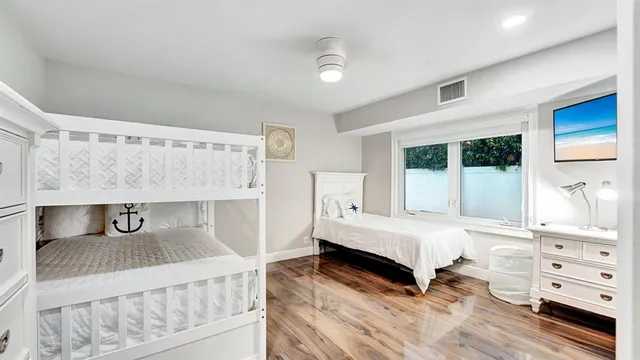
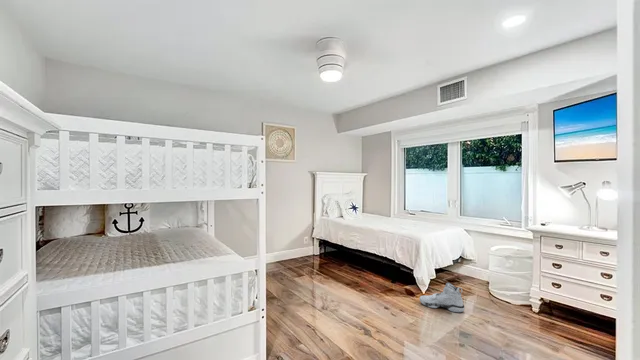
+ sneaker [419,282,465,313]
